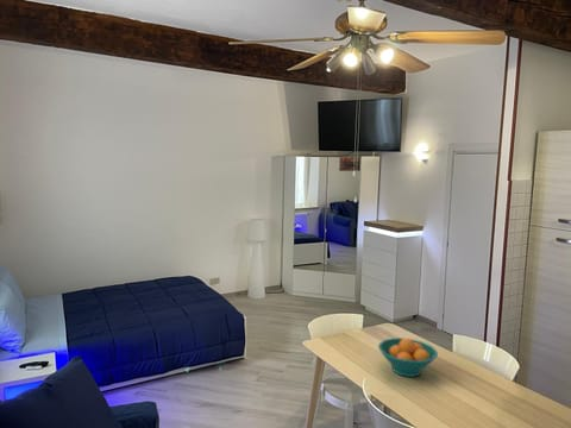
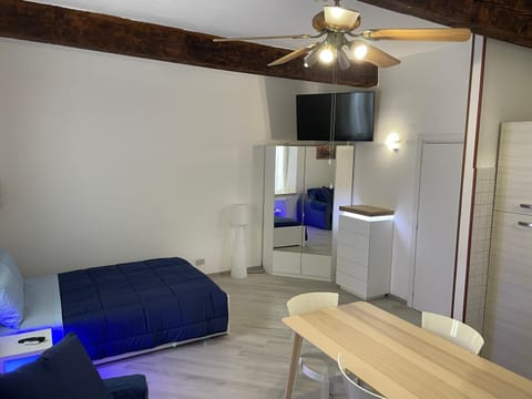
- fruit bowl [377,336,439,378]
